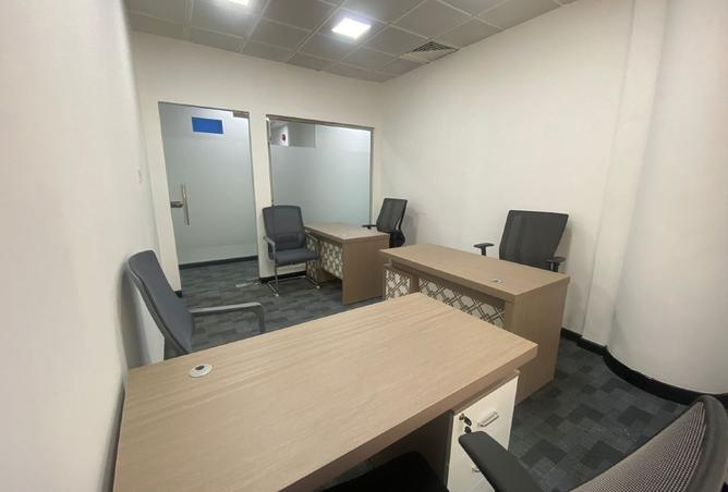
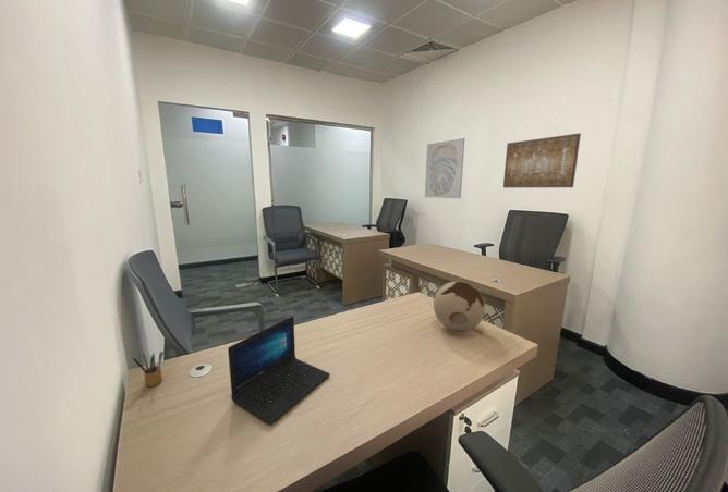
+ wall art [502,132,582,188]
+ laptop [227,316,330,425]
+ wall art [424,137,465,199]
+ decorative ball [433,280,486,332]
+ pencil box [131,350,165,388]
